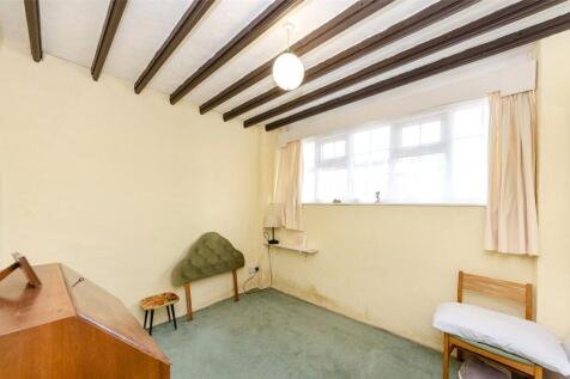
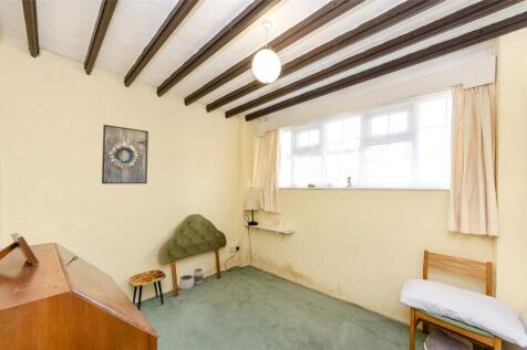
+ waste basket [177,267,205,290]
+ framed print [101,124,149,185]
